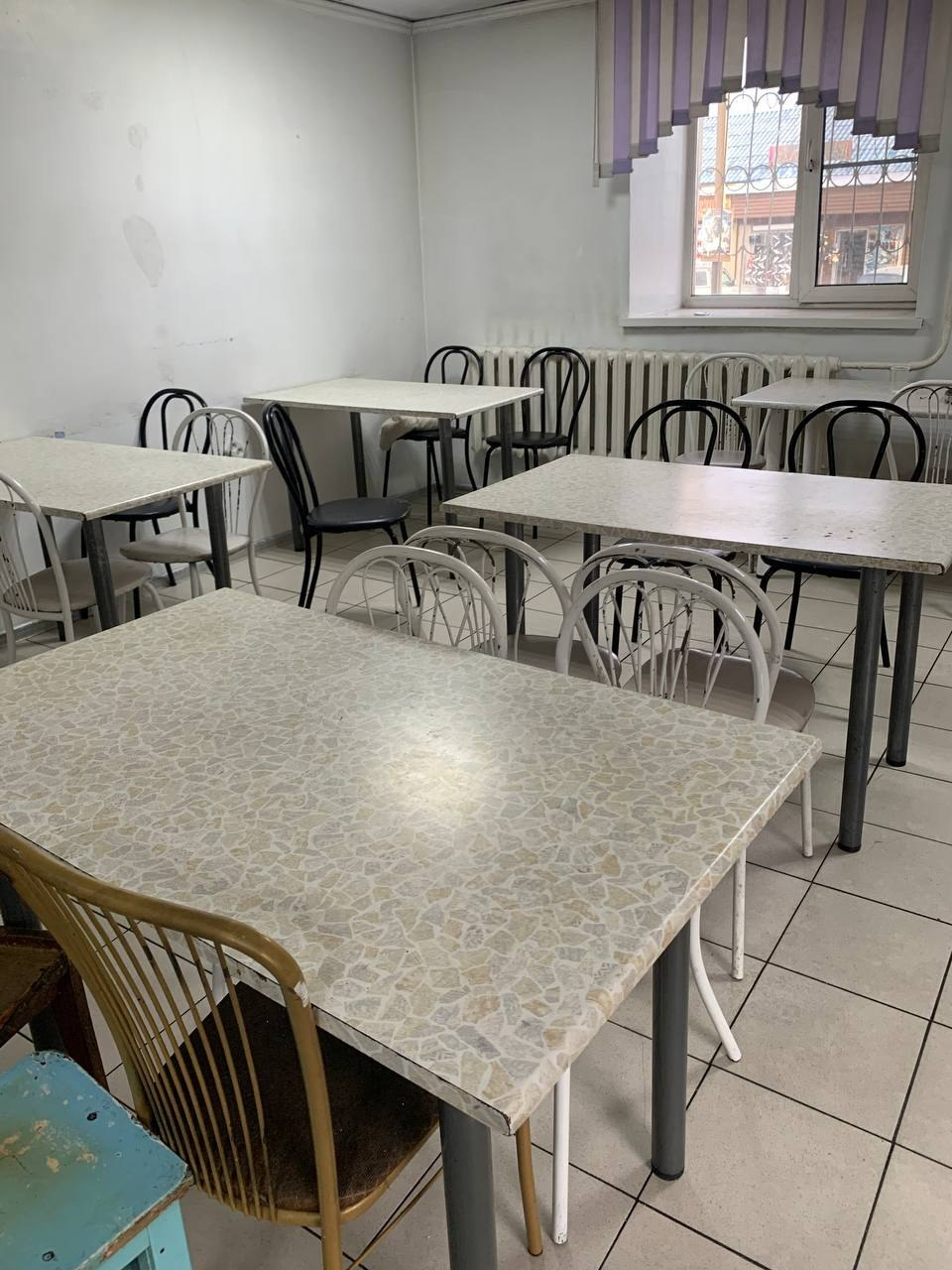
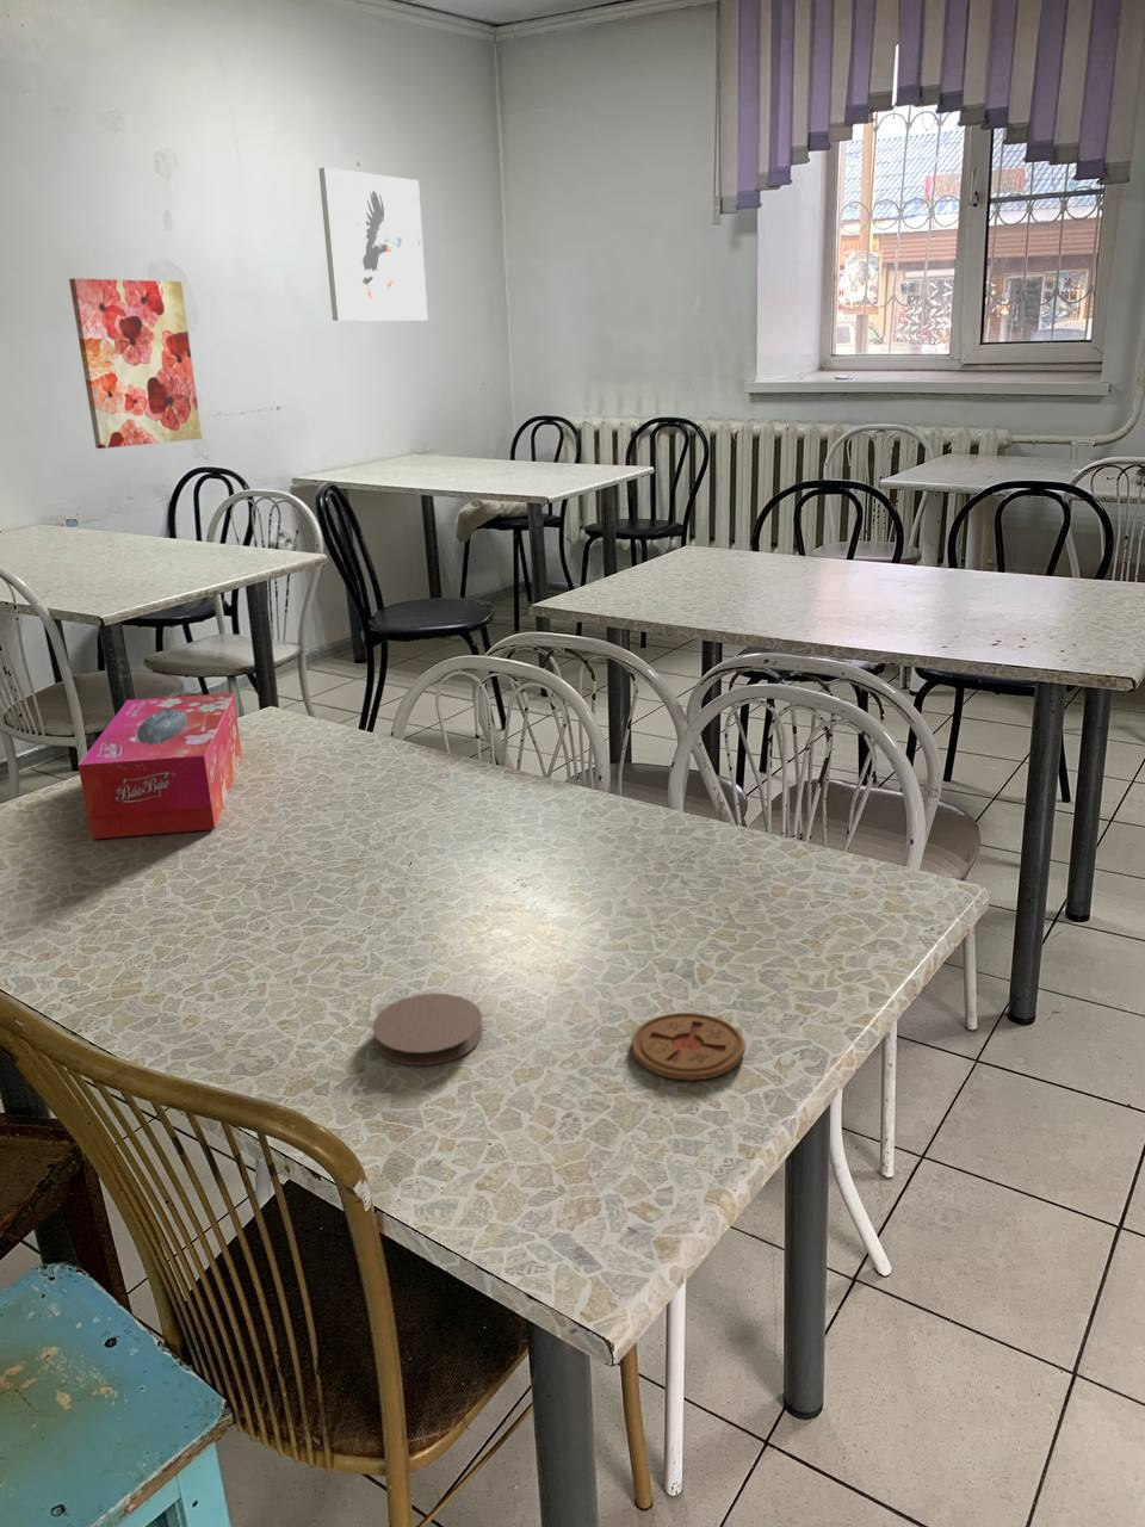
+ coaster [370,993,485,1066]
+ wall art [69,277,203,450]
+ coaster [630,1011,746,1082]
+ tissue box [77,691,243,840]
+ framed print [318,166,429,322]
